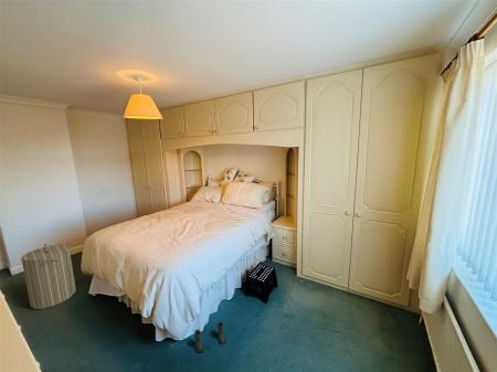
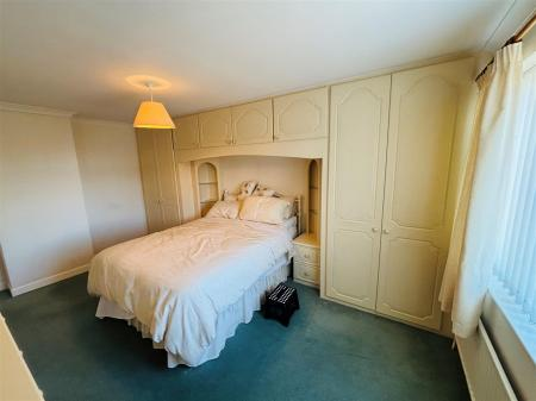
- laundry hamper [20,243,77,310]
- boots [192,321,228,354]
